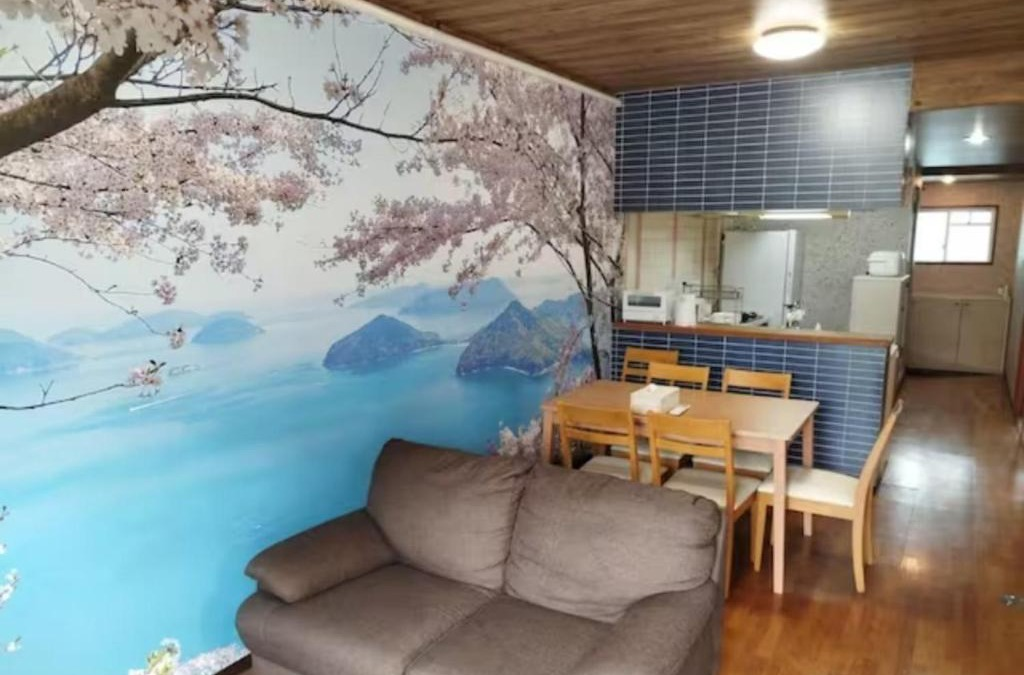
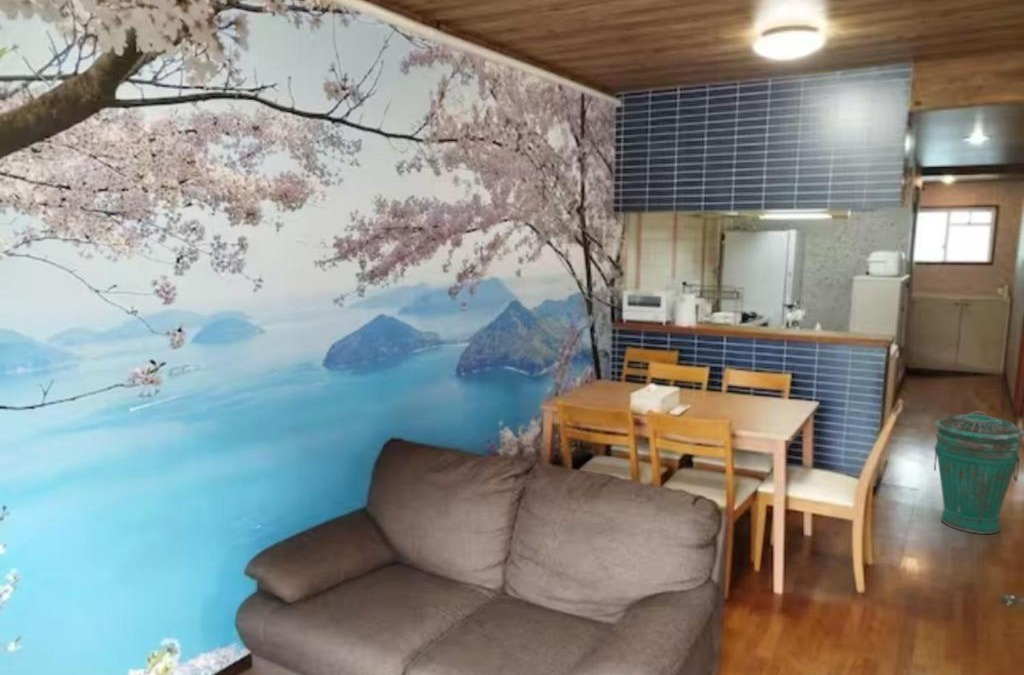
+ trash can [933,410,1024,535]
